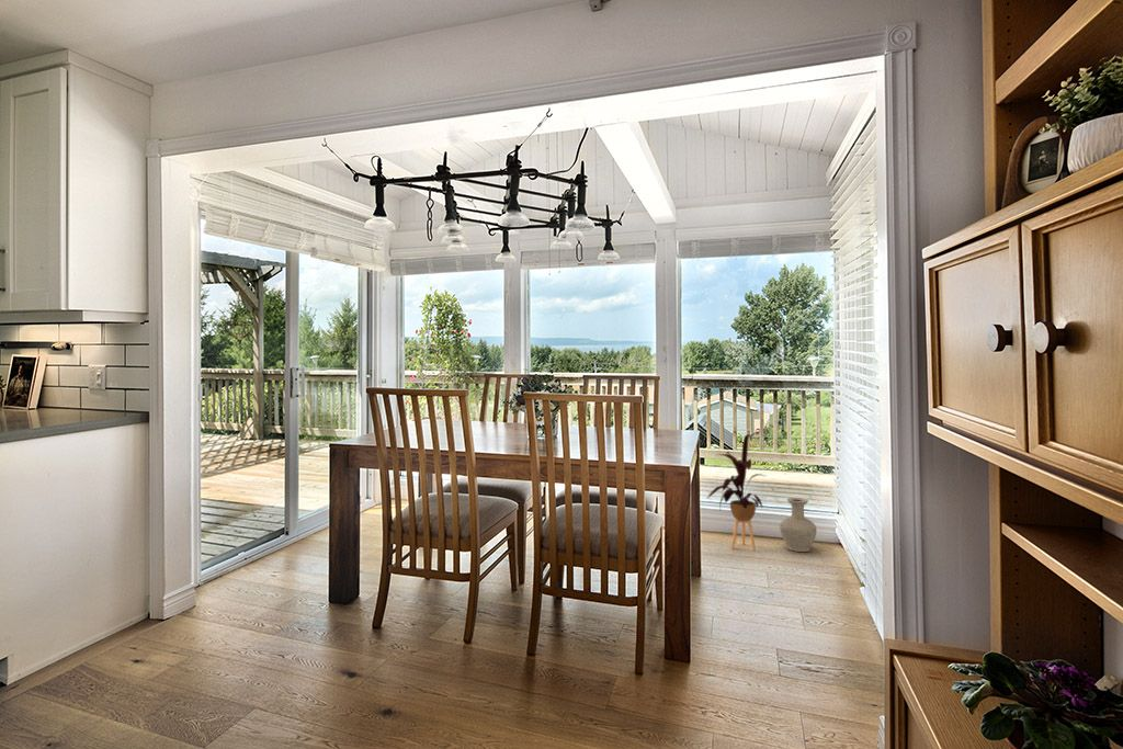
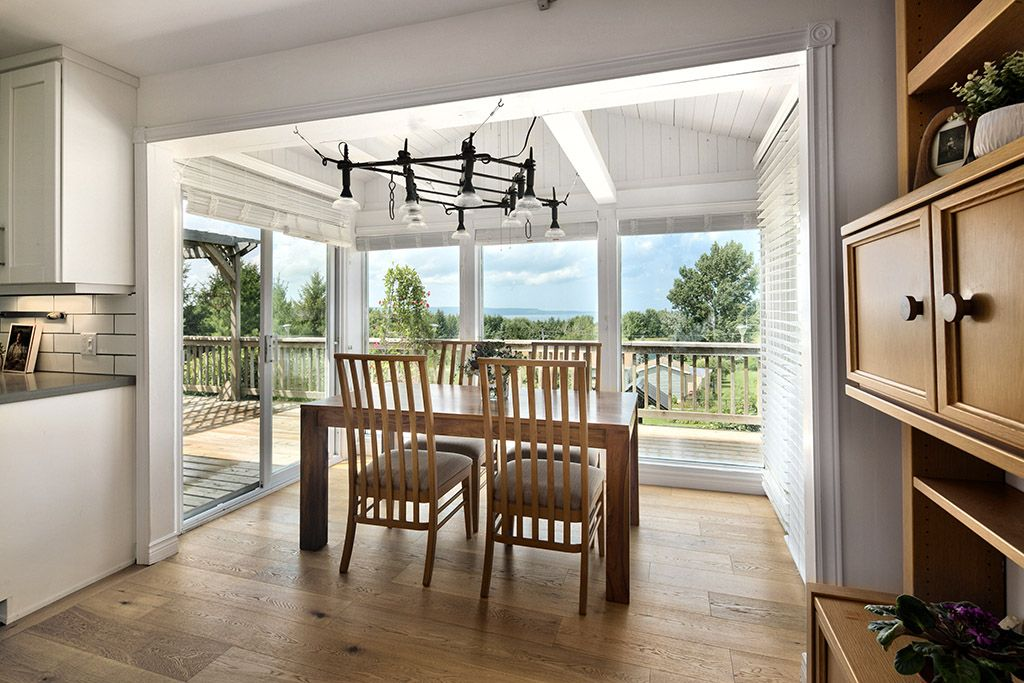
- vase [779,497,817,553]
- house plant [706,433,767,552]
